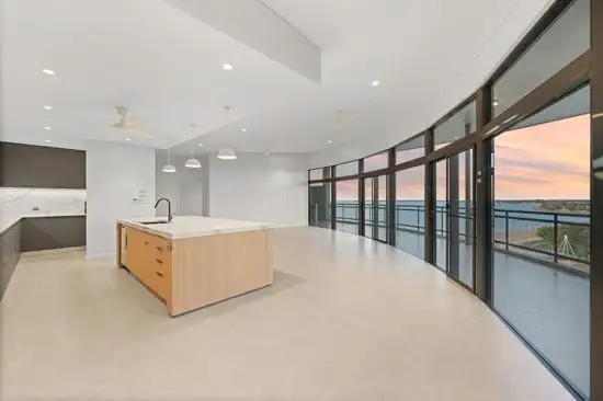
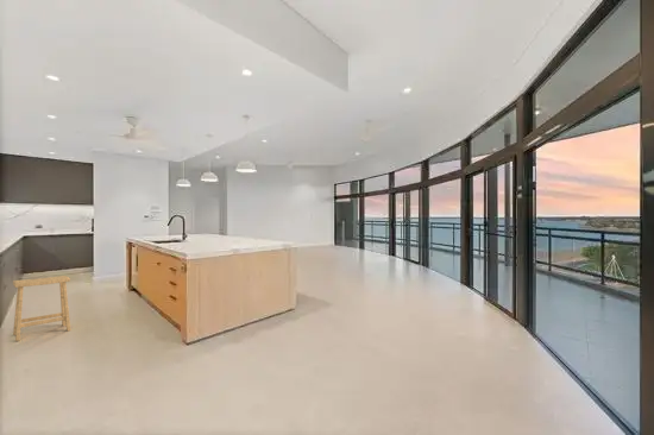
+ stool [12,275,71,342]
